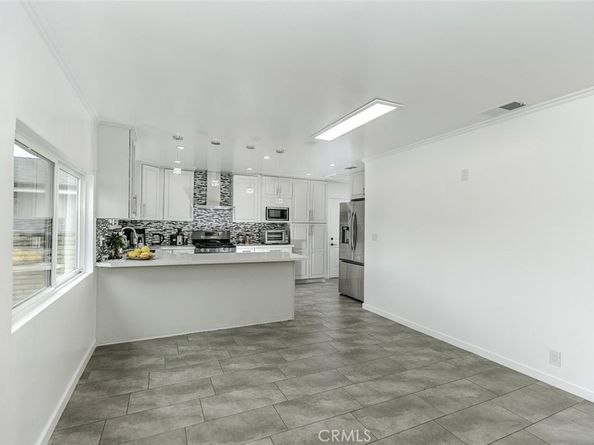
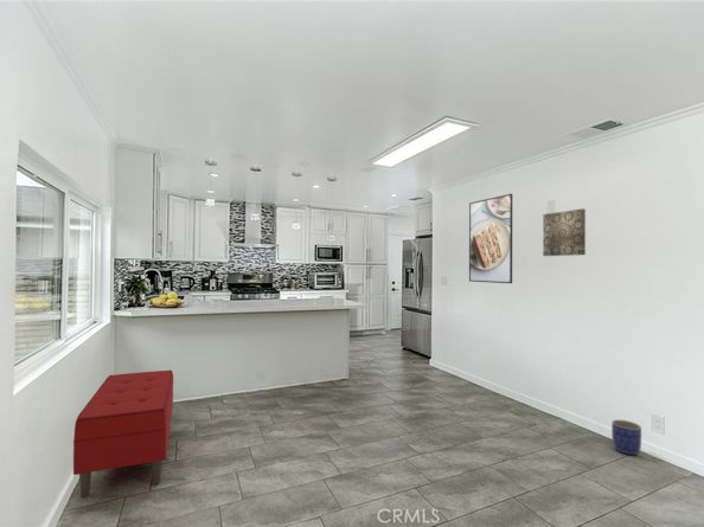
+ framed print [468,193,513,284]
+ bench [72,368,174,500]
+ planter [610,419,642,456]
+ wall art [542,207,587,257]
